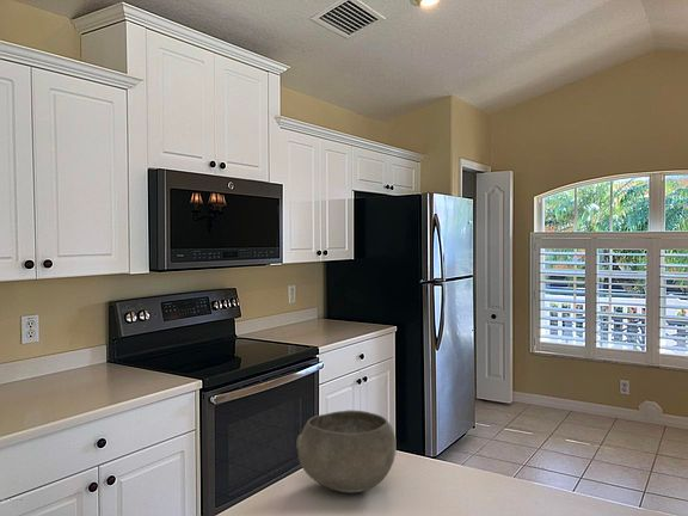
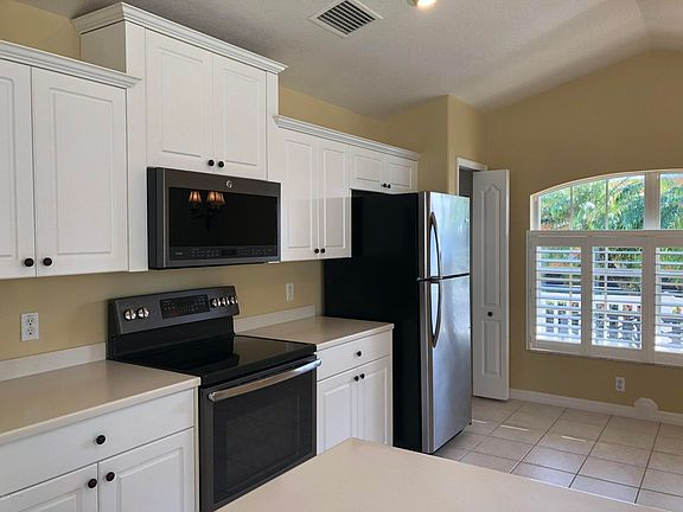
- bowl [295,408,398,494]
